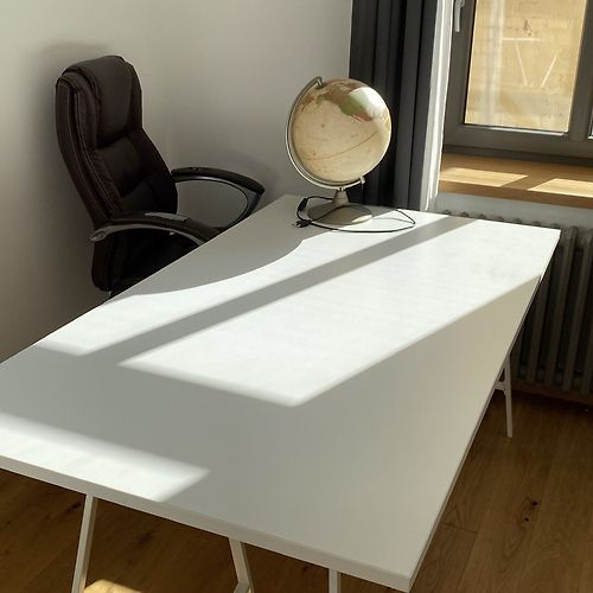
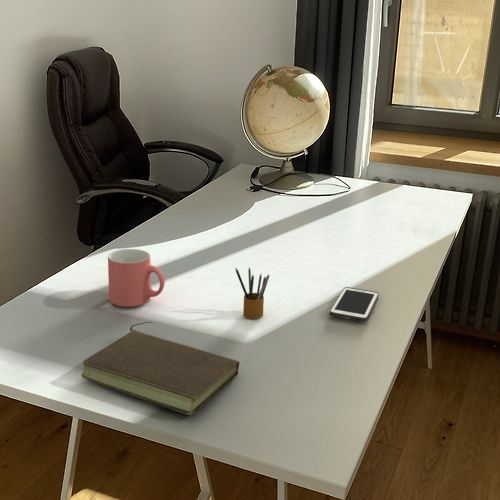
+ pencil box [235,266,271,320]
+ cell phone [329,286,380,323]
+ book [80,321,240,416]
+ mug [107,248,166,308]
